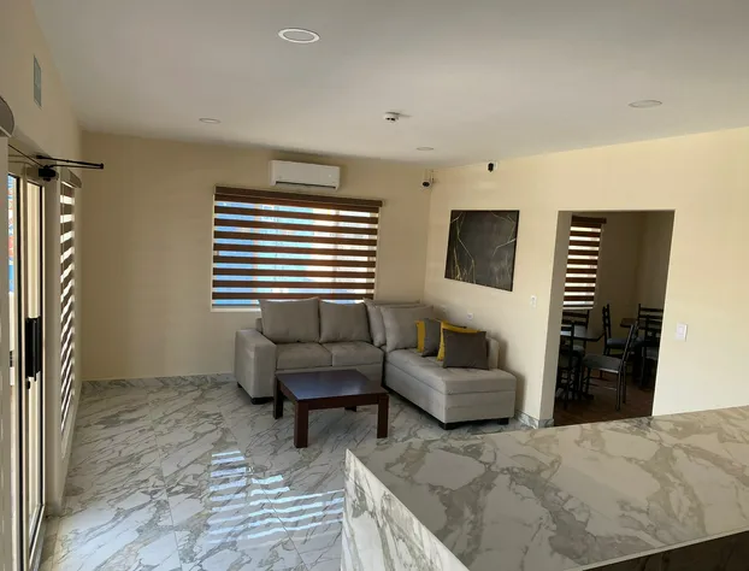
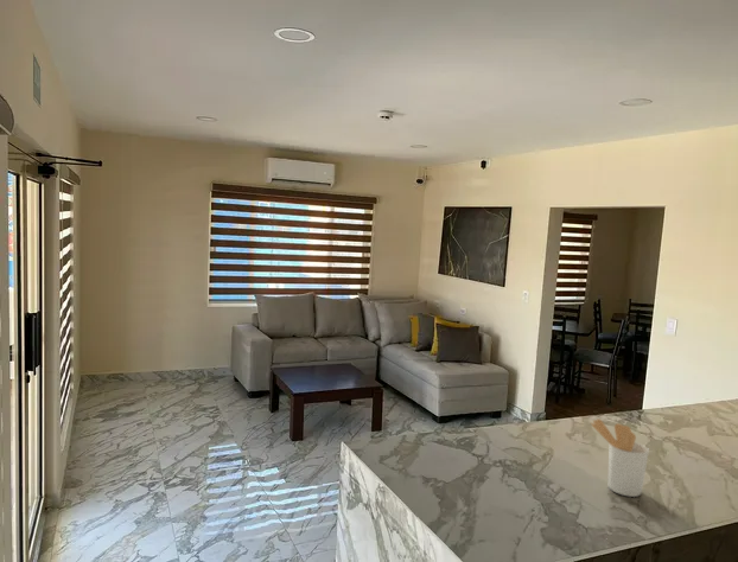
+ utensil holder [590,417,650,498]
